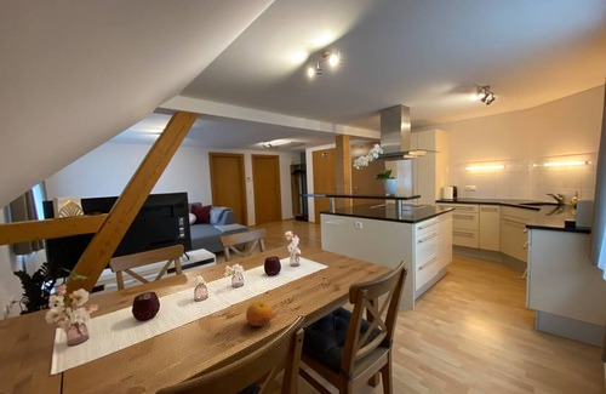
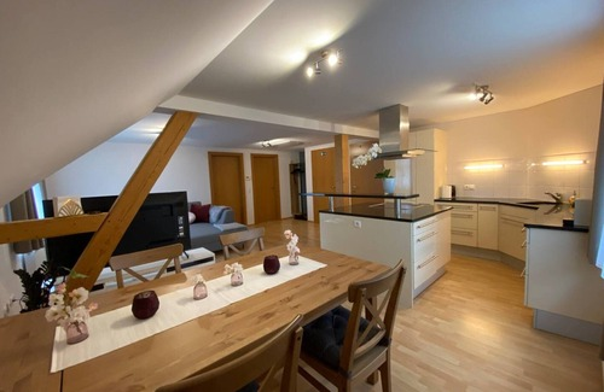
- fruit [245,301,274,327]
